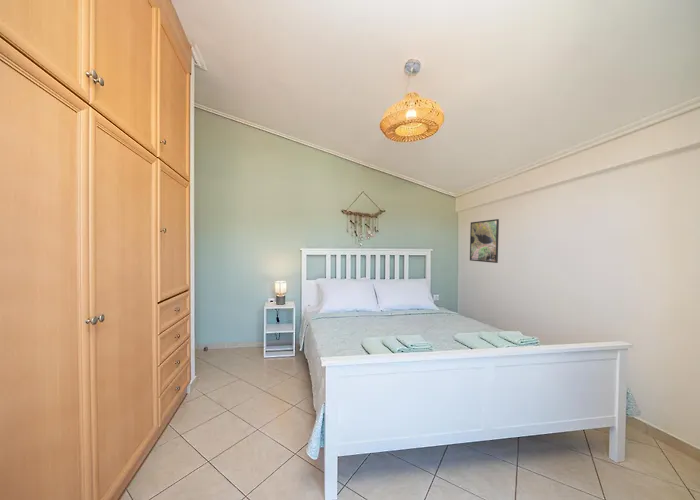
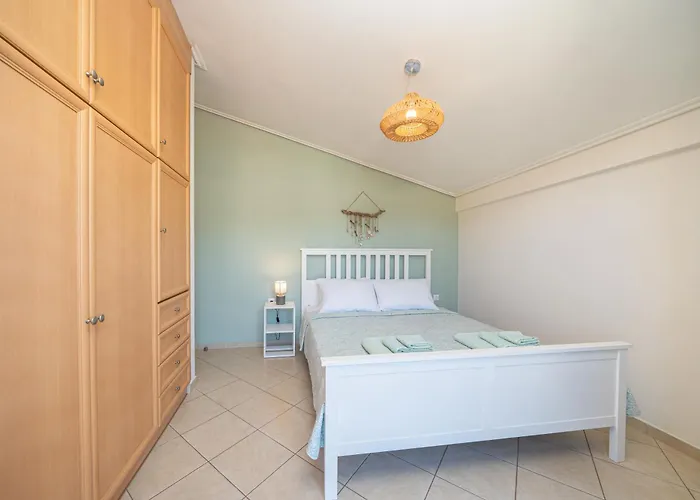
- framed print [469,218,500,264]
